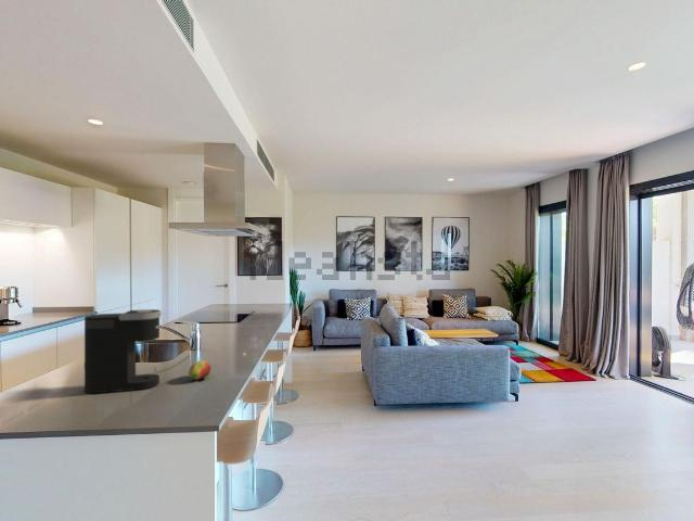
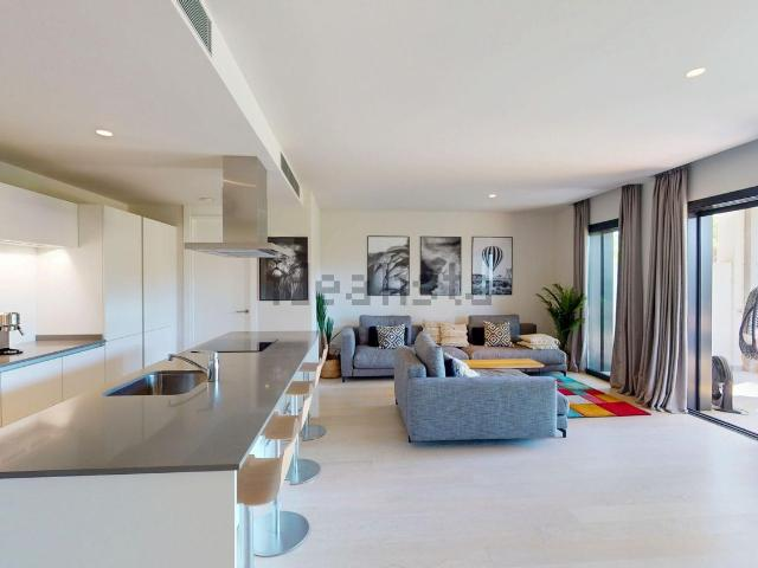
- fruit [188,359,213,381]
- coffee maker [83,308,163,394]
